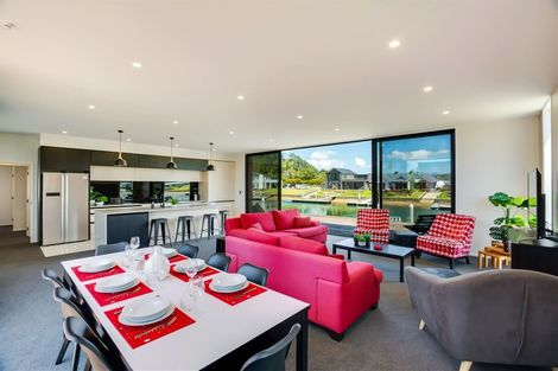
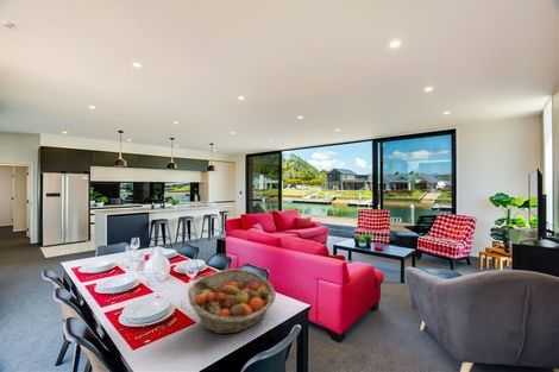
+ fruit basket [187,267,277,335]
